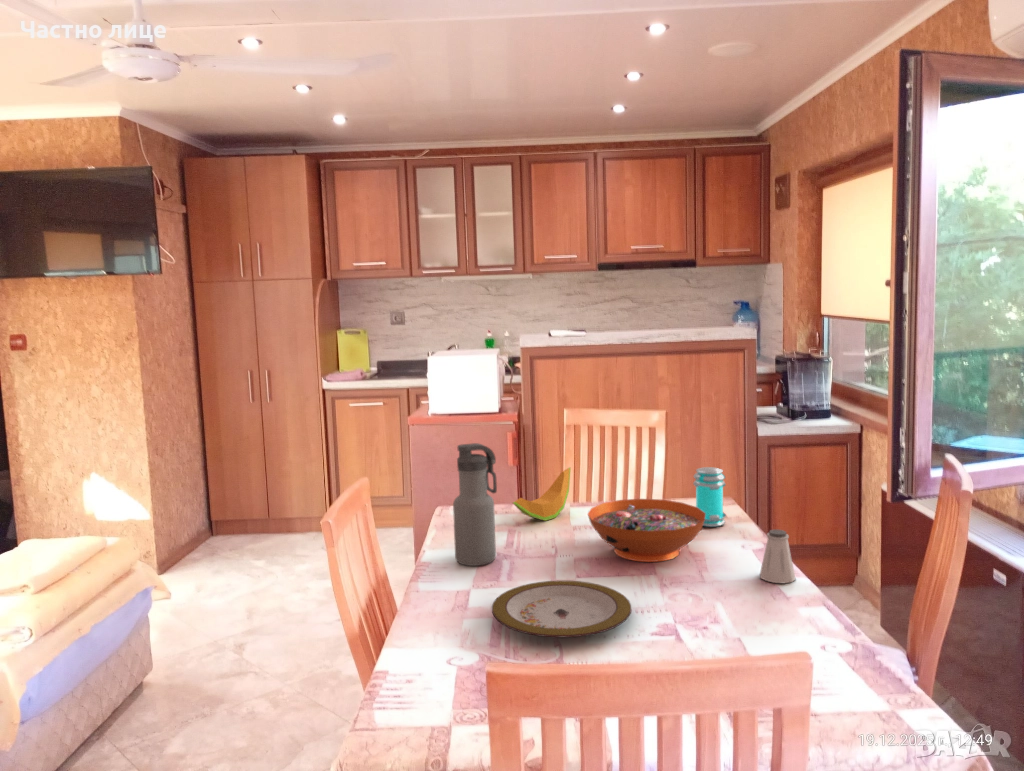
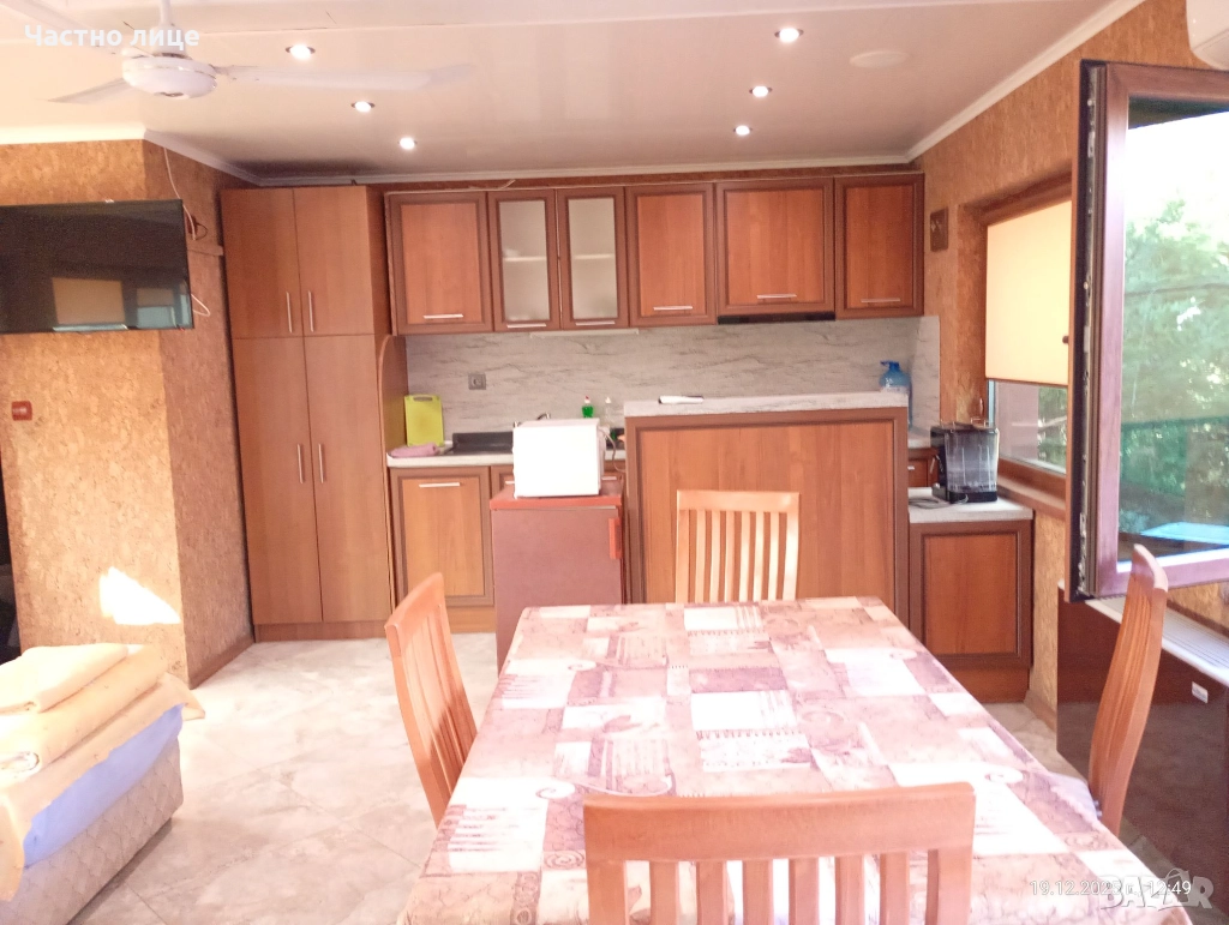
- water bottle [452,442,498,567]
- saltshaker [759,528,796,584]
- plate [491,579,632,638]
- jar [692,466,727,528]
- cantaloupe slice [512,466,572,522]
- decorative bowl [587,498,705,563]
